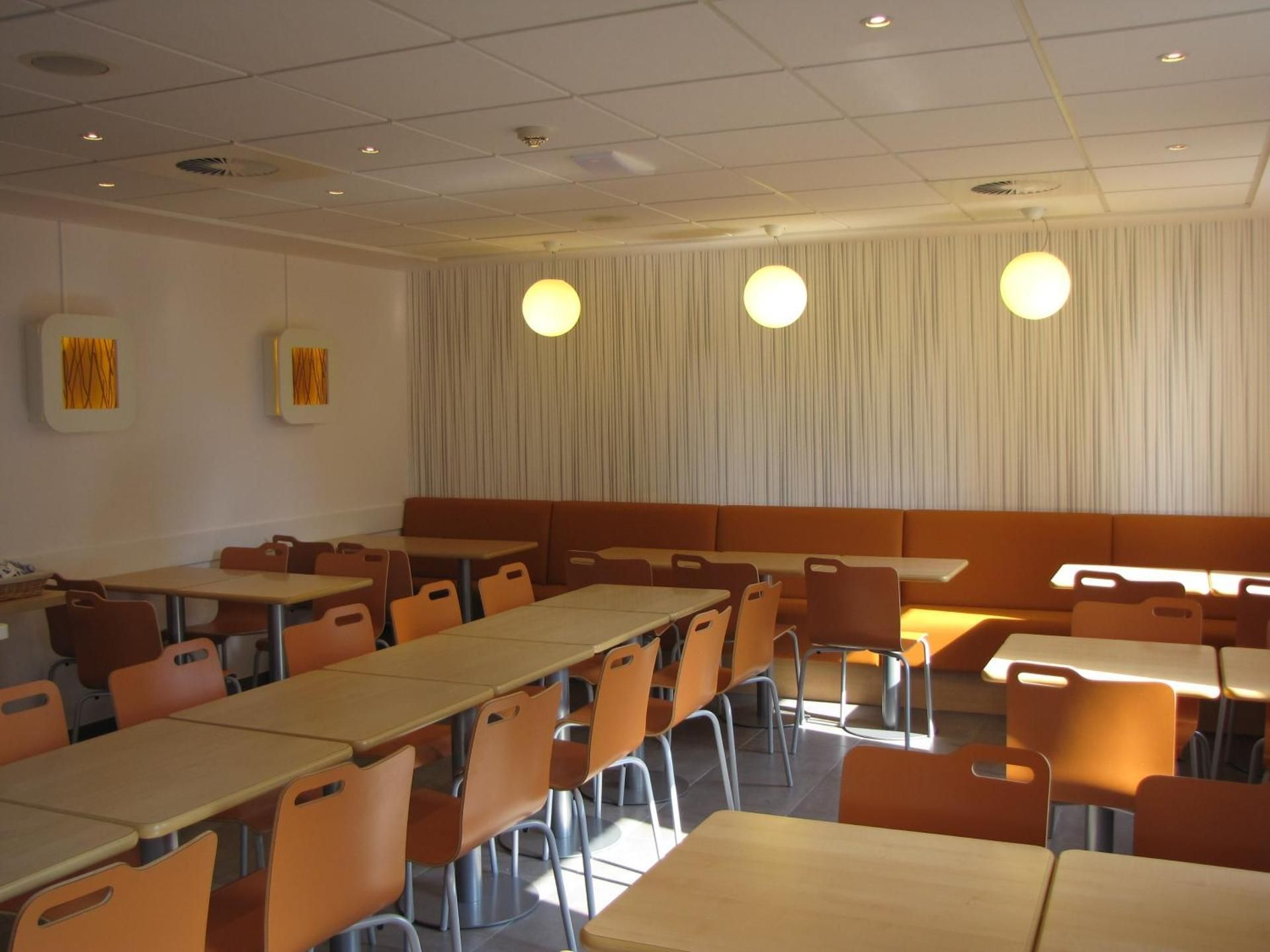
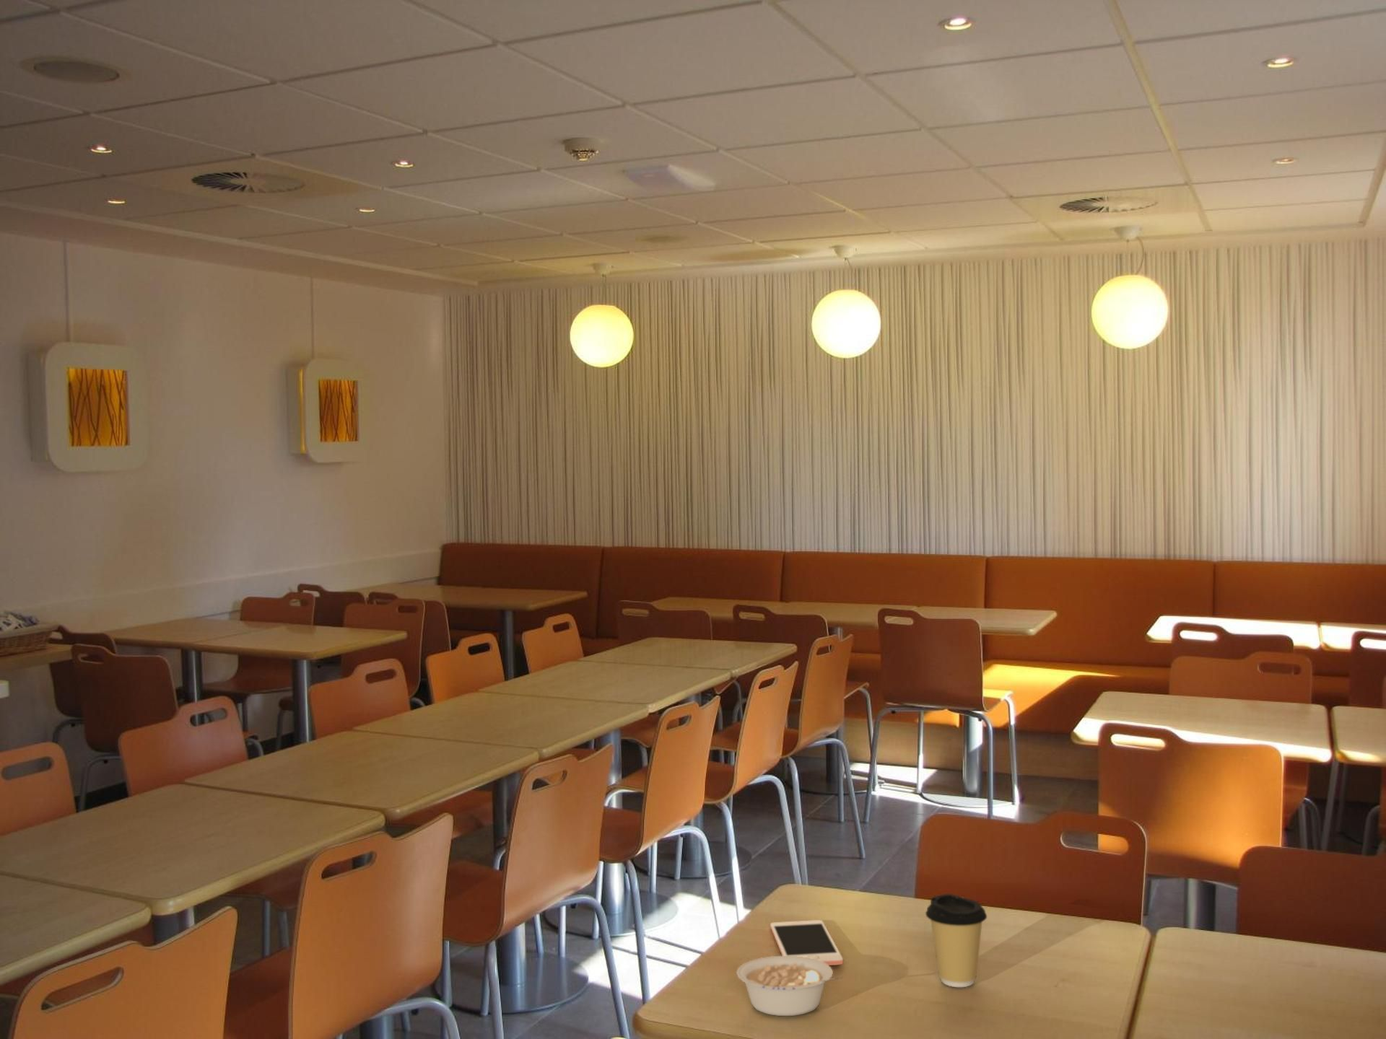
+ cell phone [769,919,844,966]
+ legume [736,955,844,1017]
+ coffee cup [924,893,988,988]
